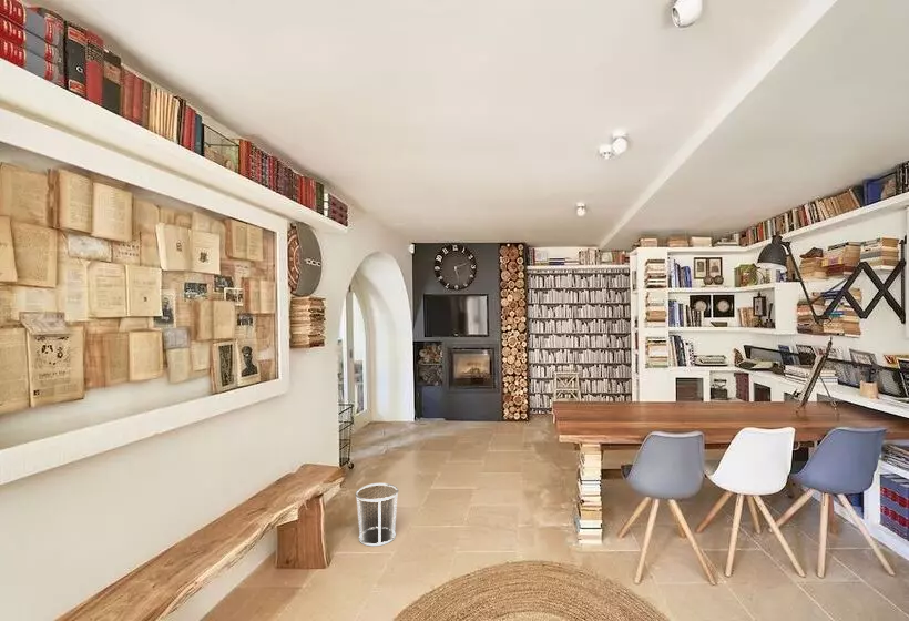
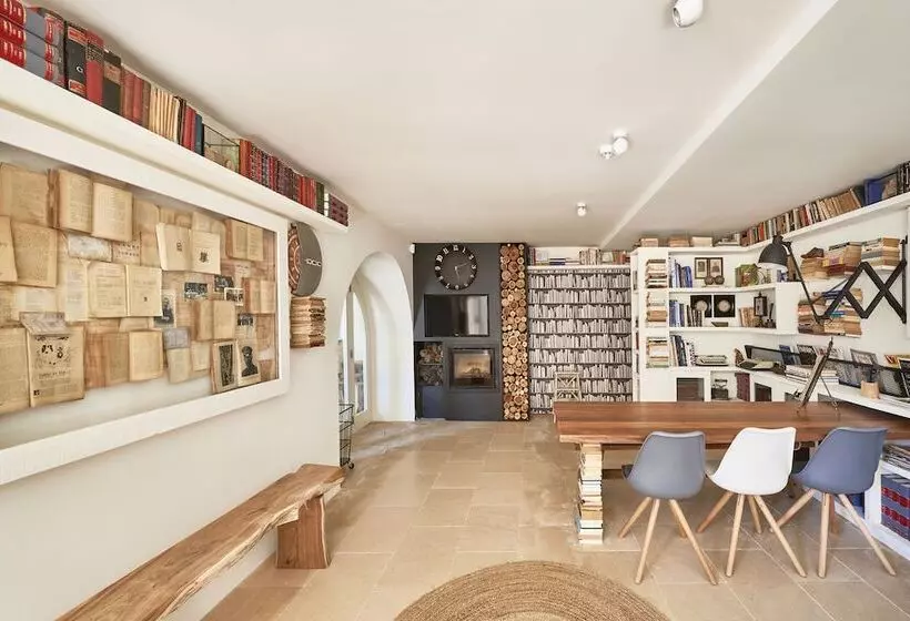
- waste bin [355,482,399,547]
